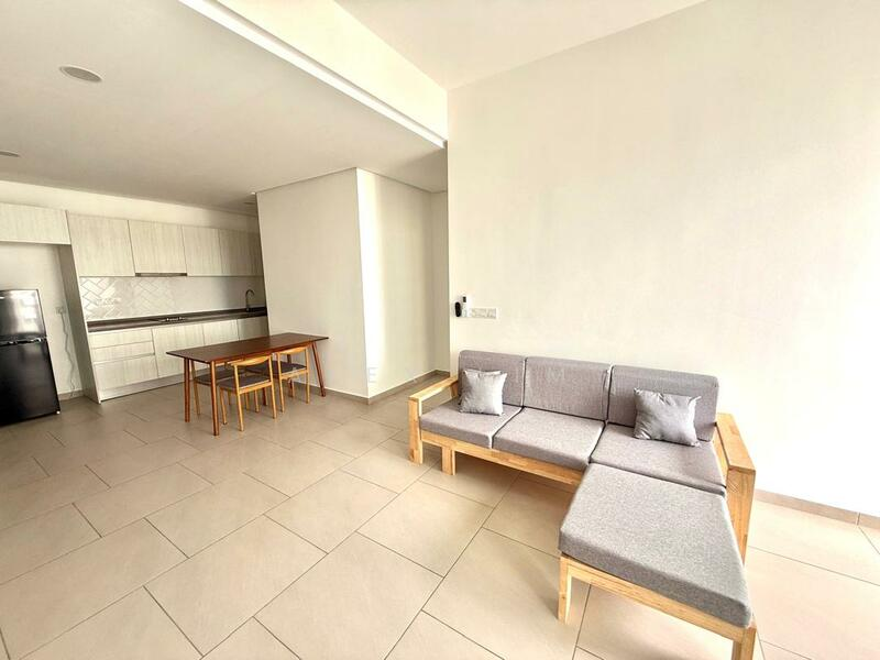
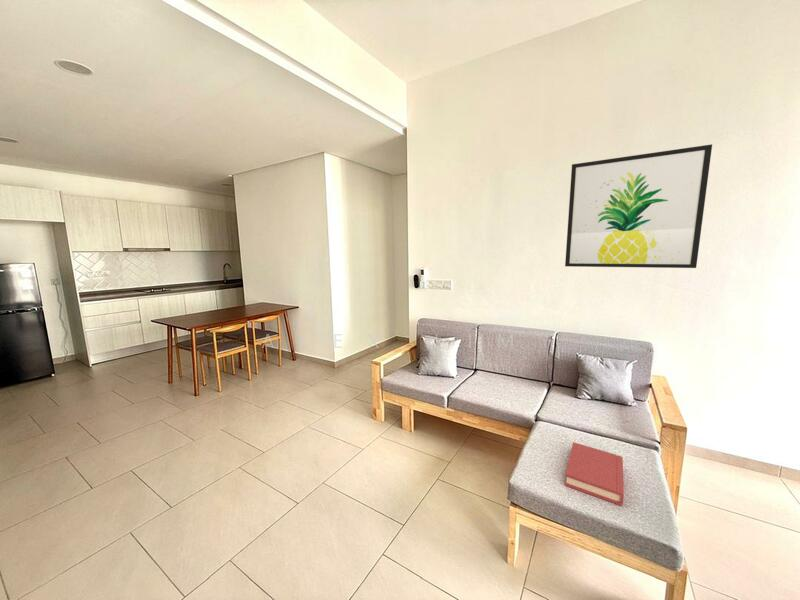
+ wall art [564,143,713,269]
+ hardback book [564,441,625,507]
